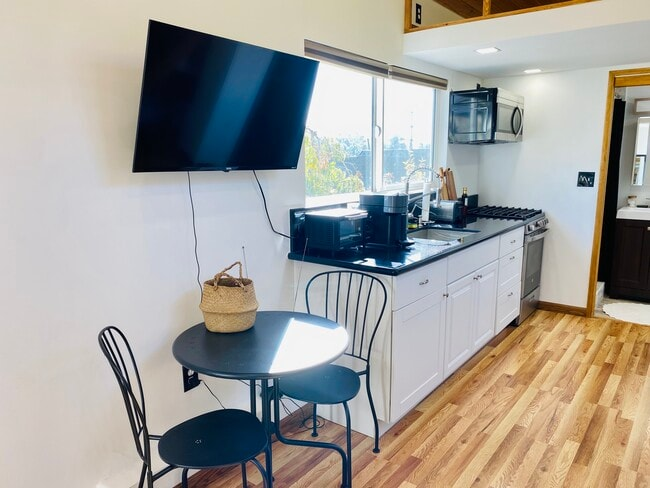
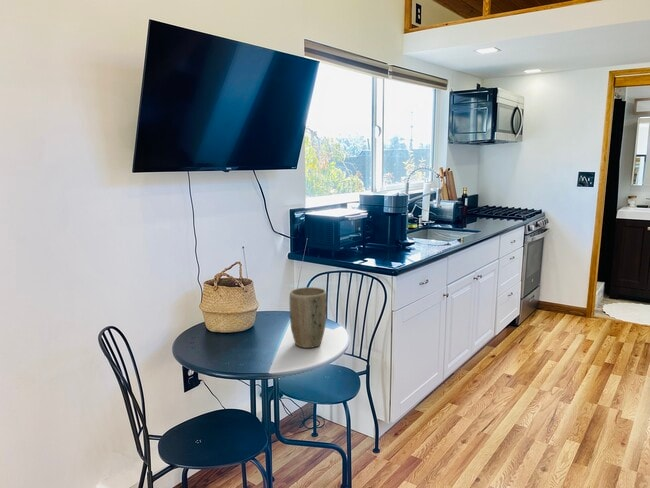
+ plant pot [289,286,328,349]
